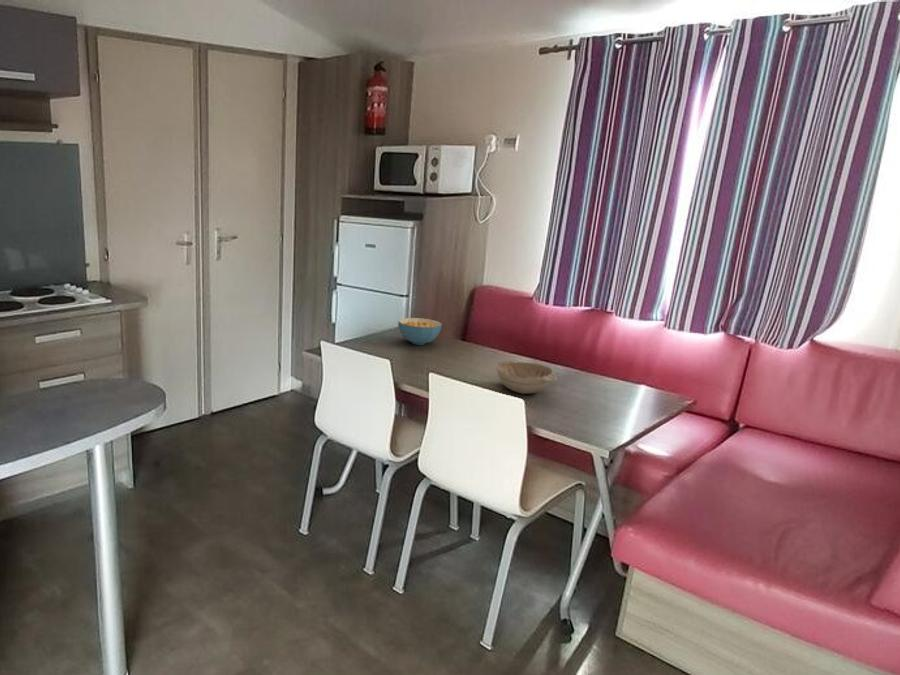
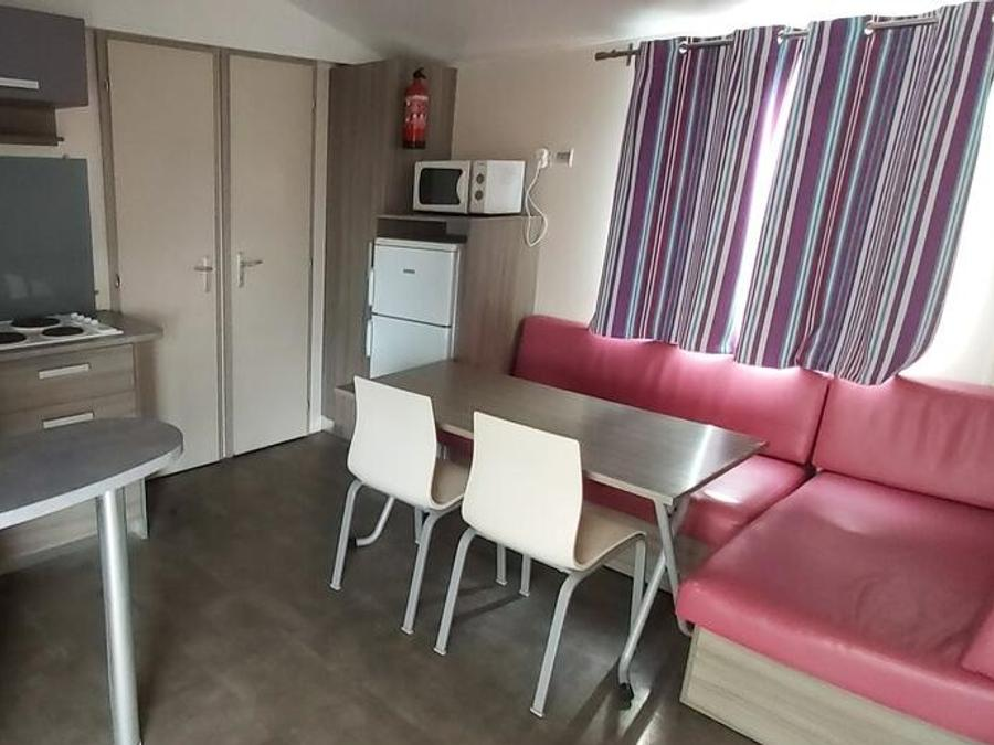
- cereal bowl [397,317,443,346]
- decorative bowl [496,360,558,395]
